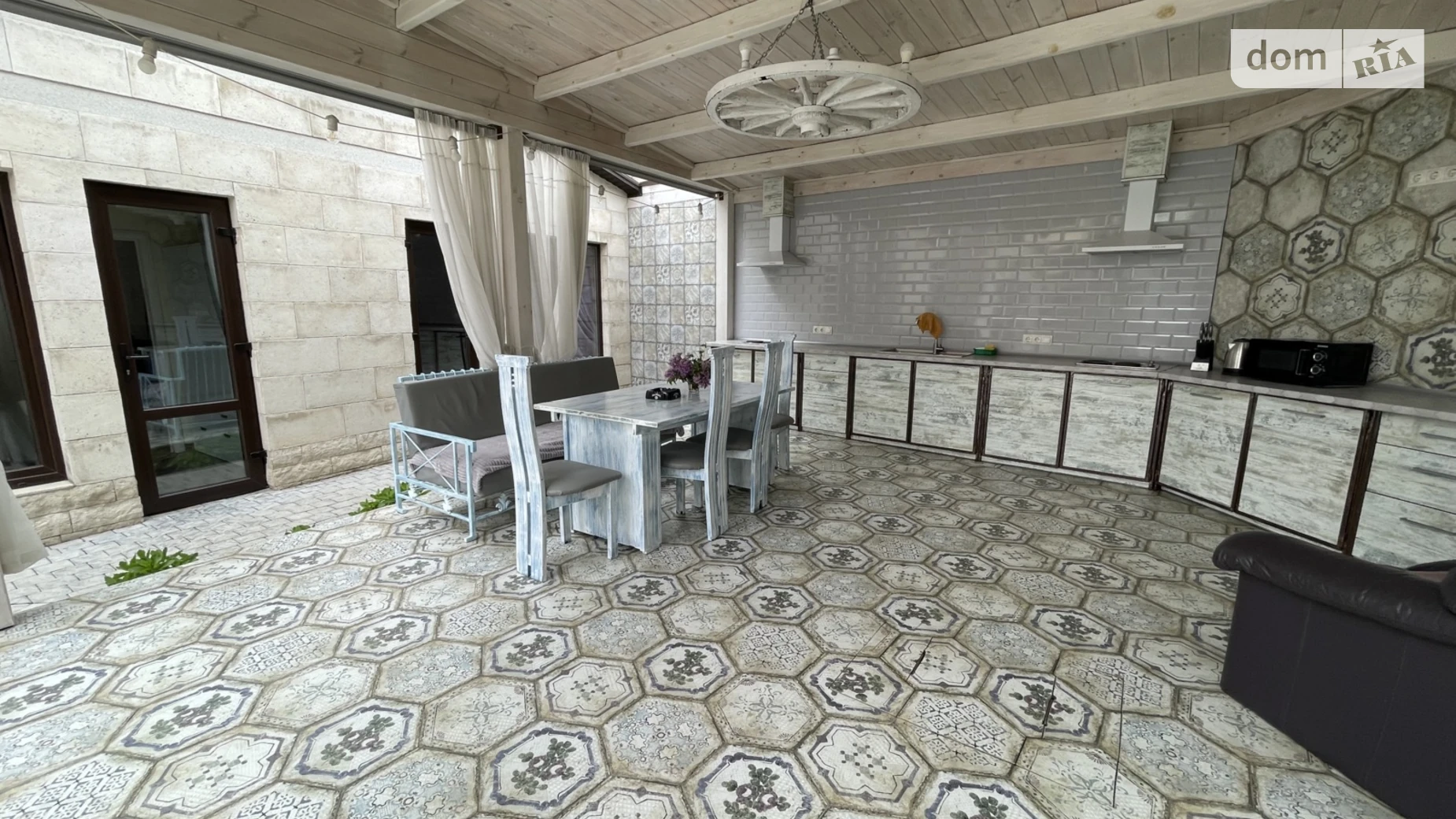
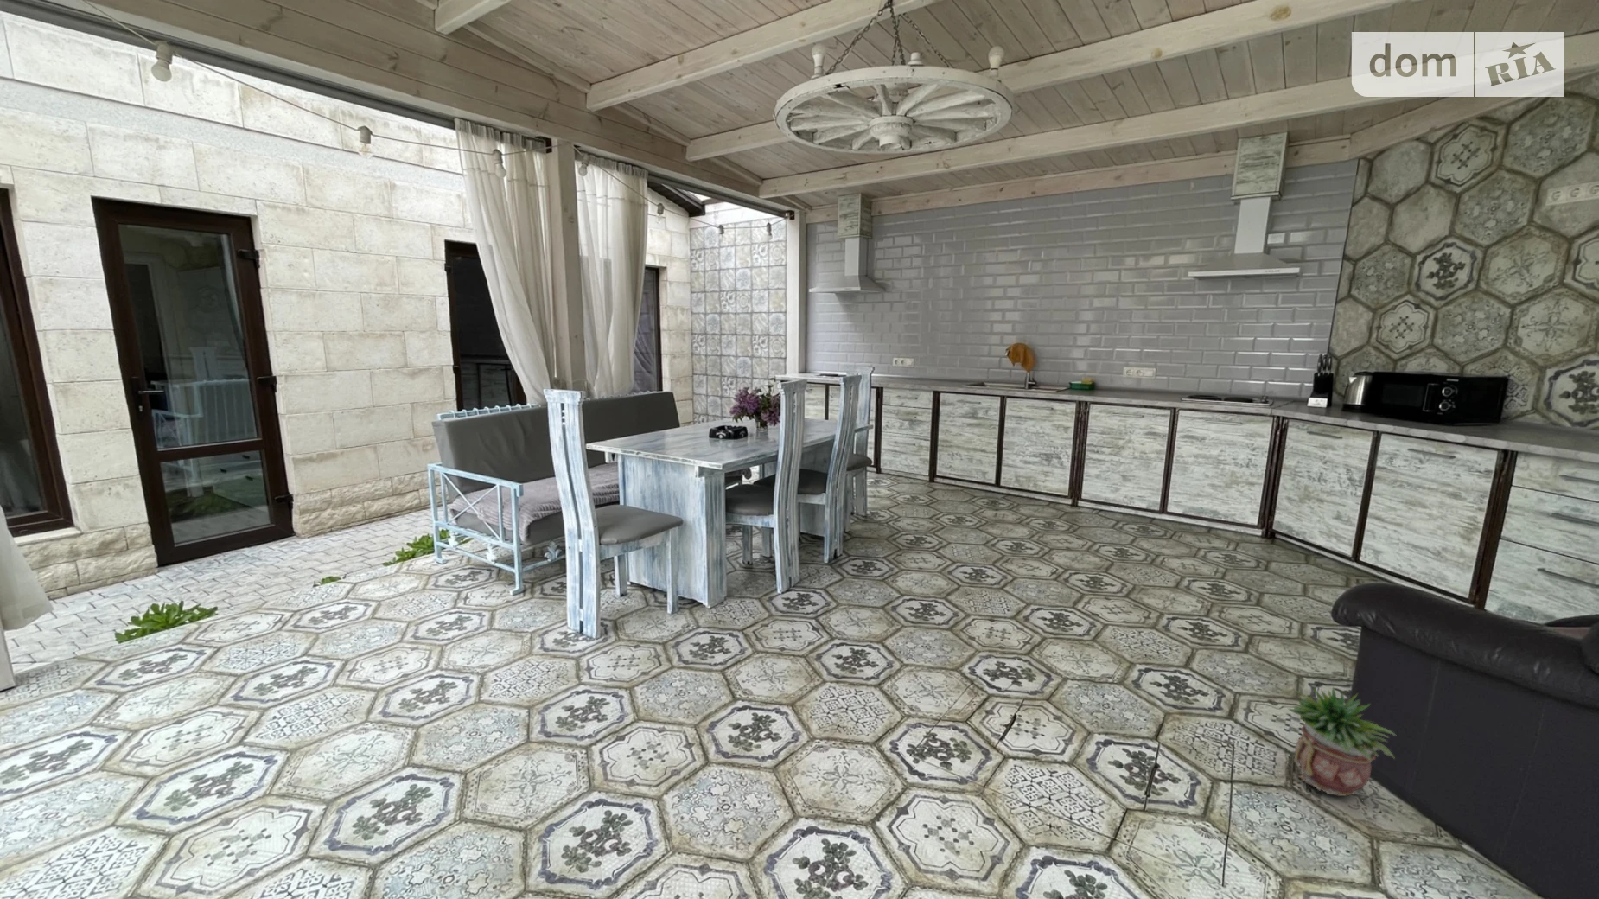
+ potted plant [1287,684,1397,801]
